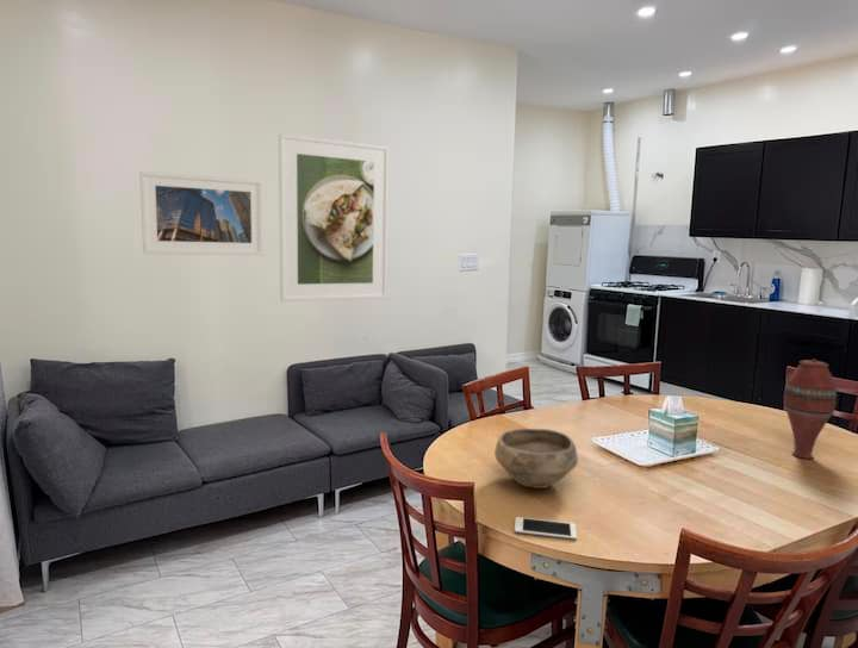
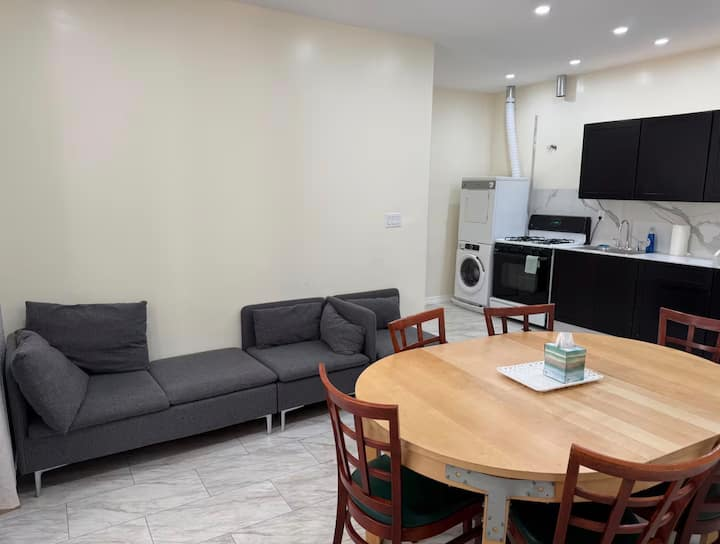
- bowl [493,428,579,490]
- cell phone [514,516,578,541]
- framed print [138,169,265,256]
- vase [783,359,838,460]
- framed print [278,132,391,303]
